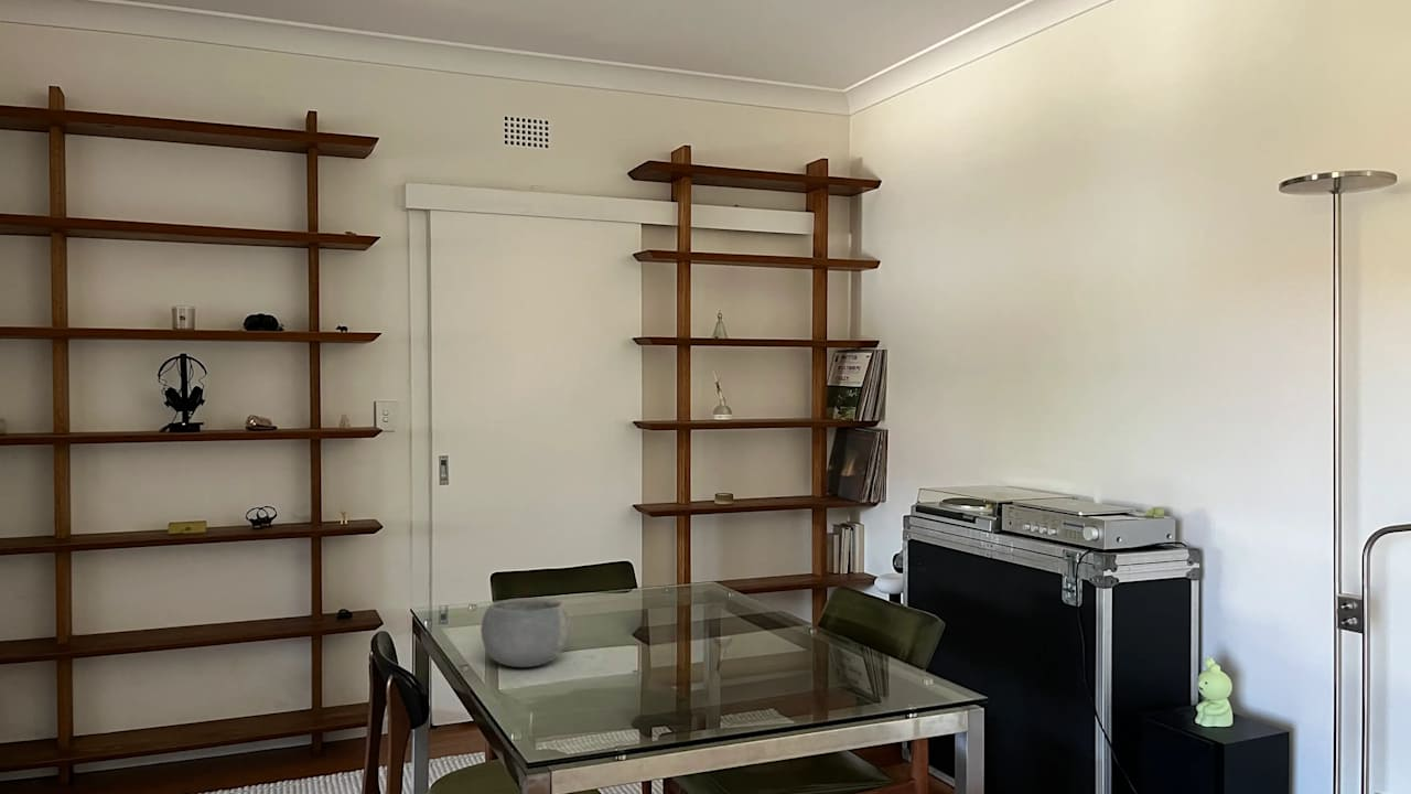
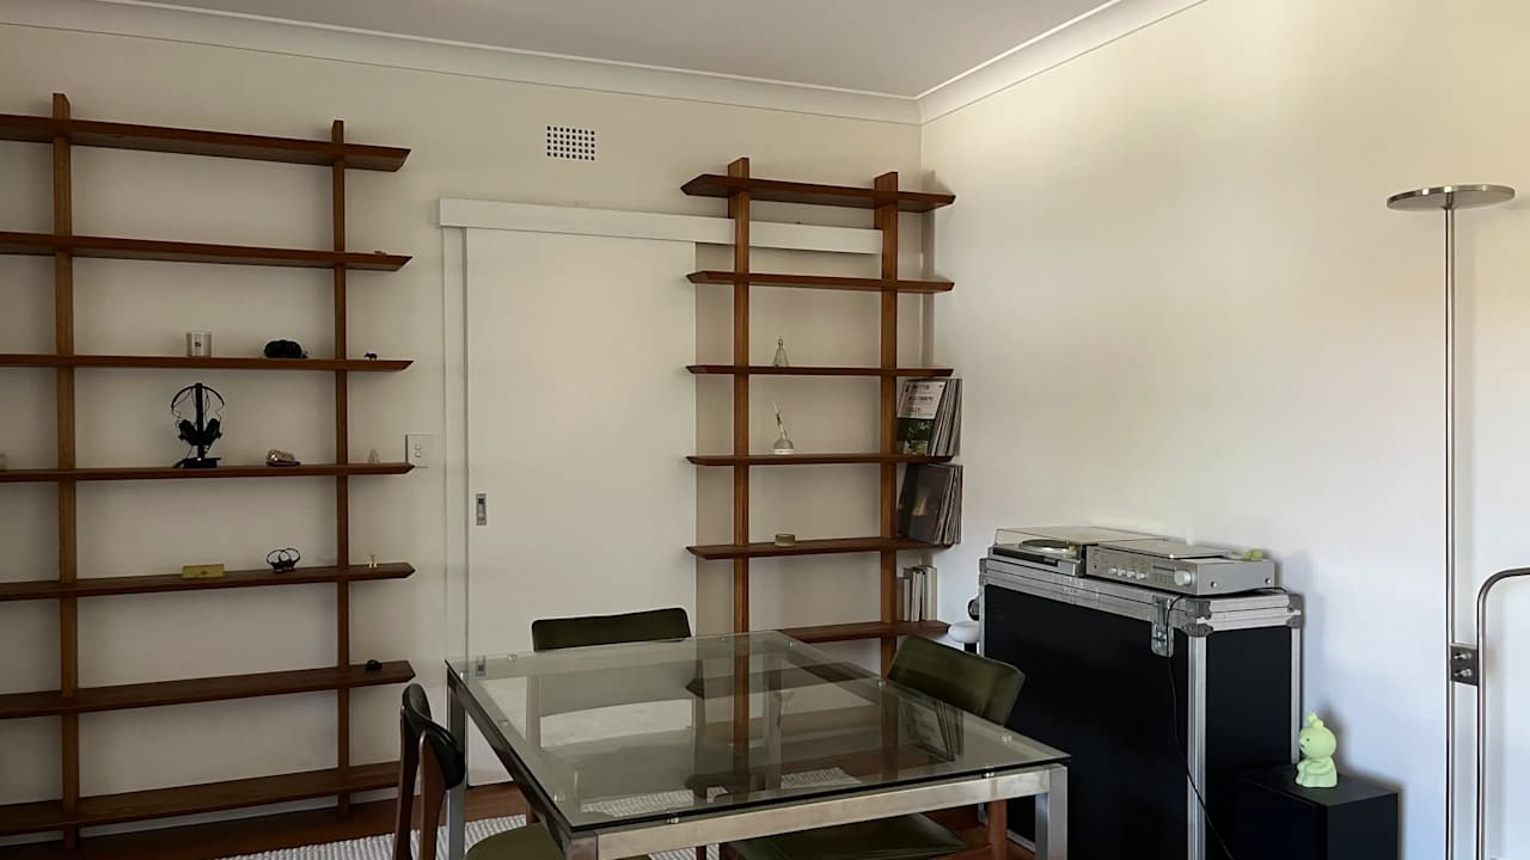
- bowl [480,597,572,668]
